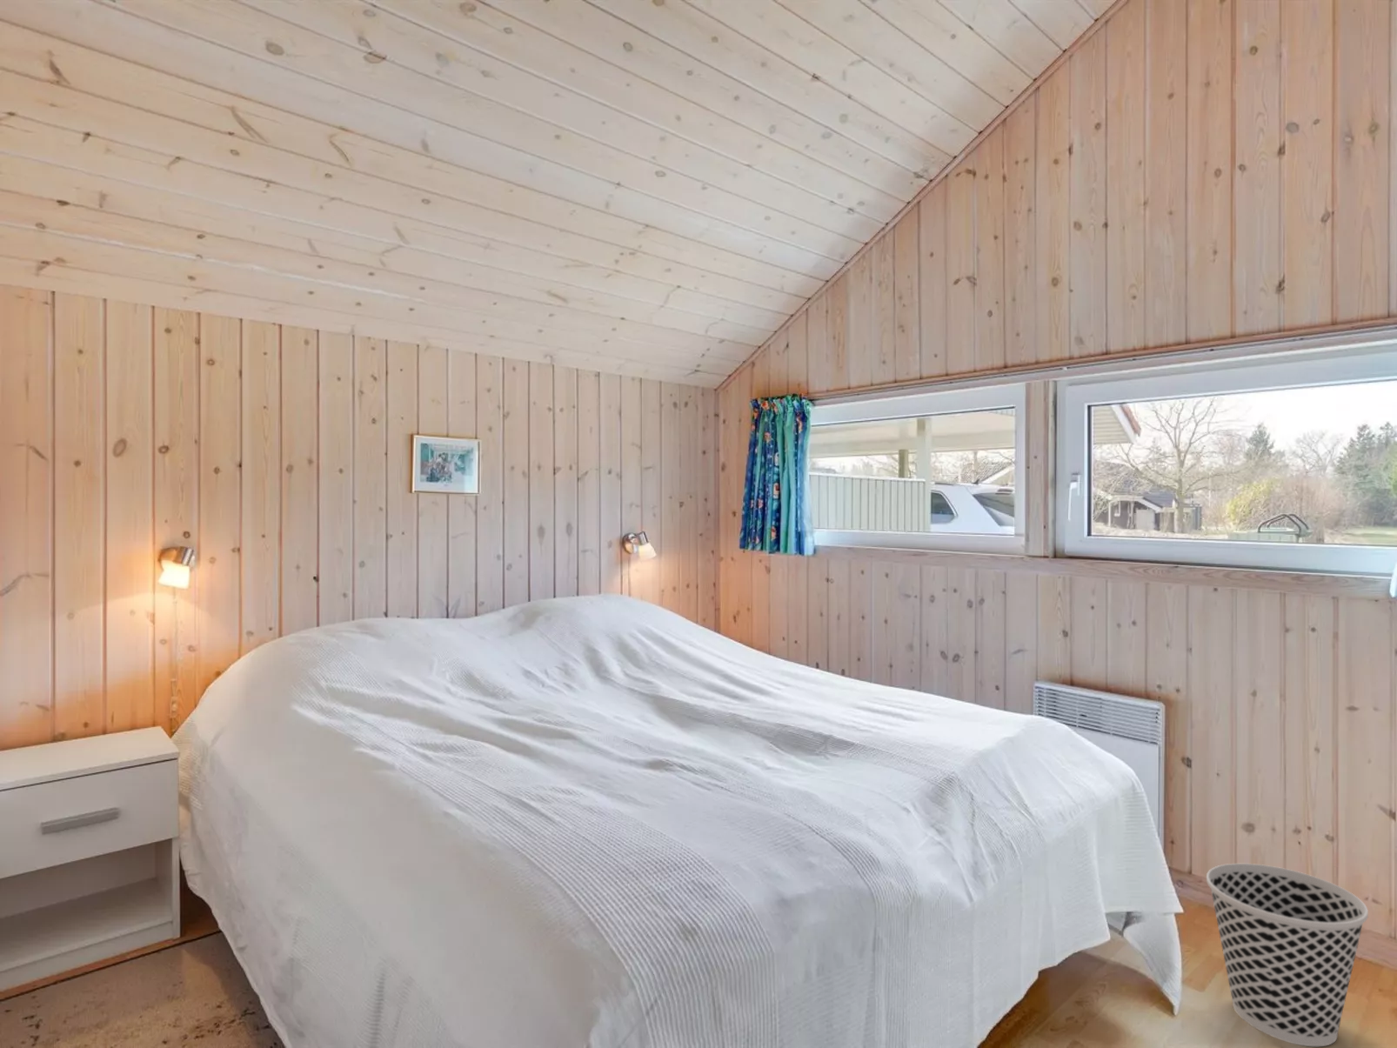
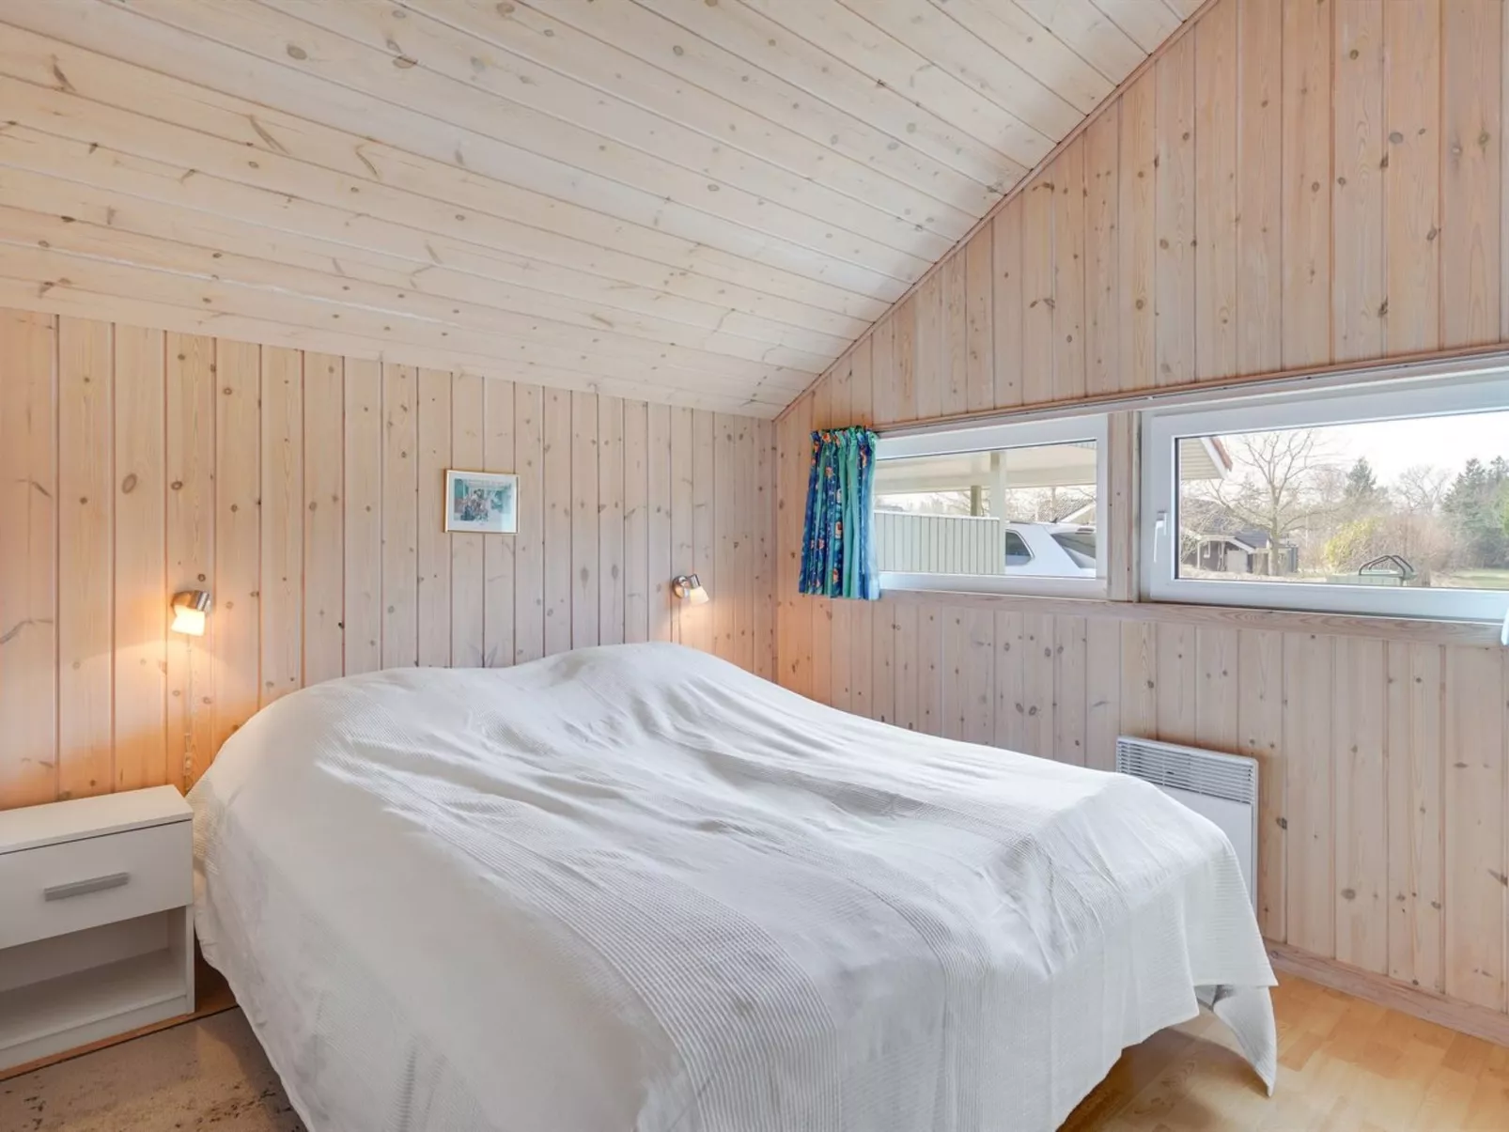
- wastebasket [1205,863,1369,1047]
